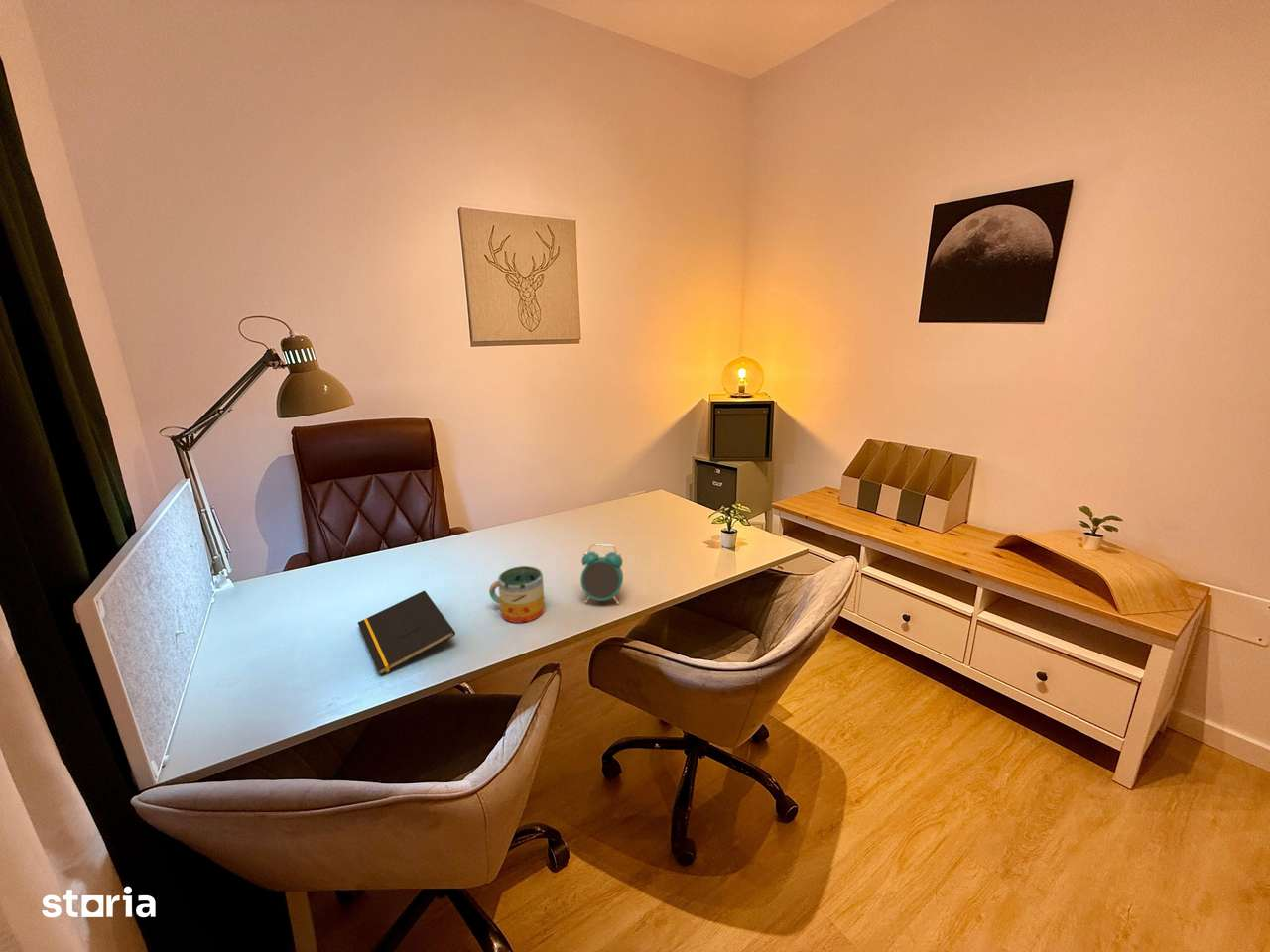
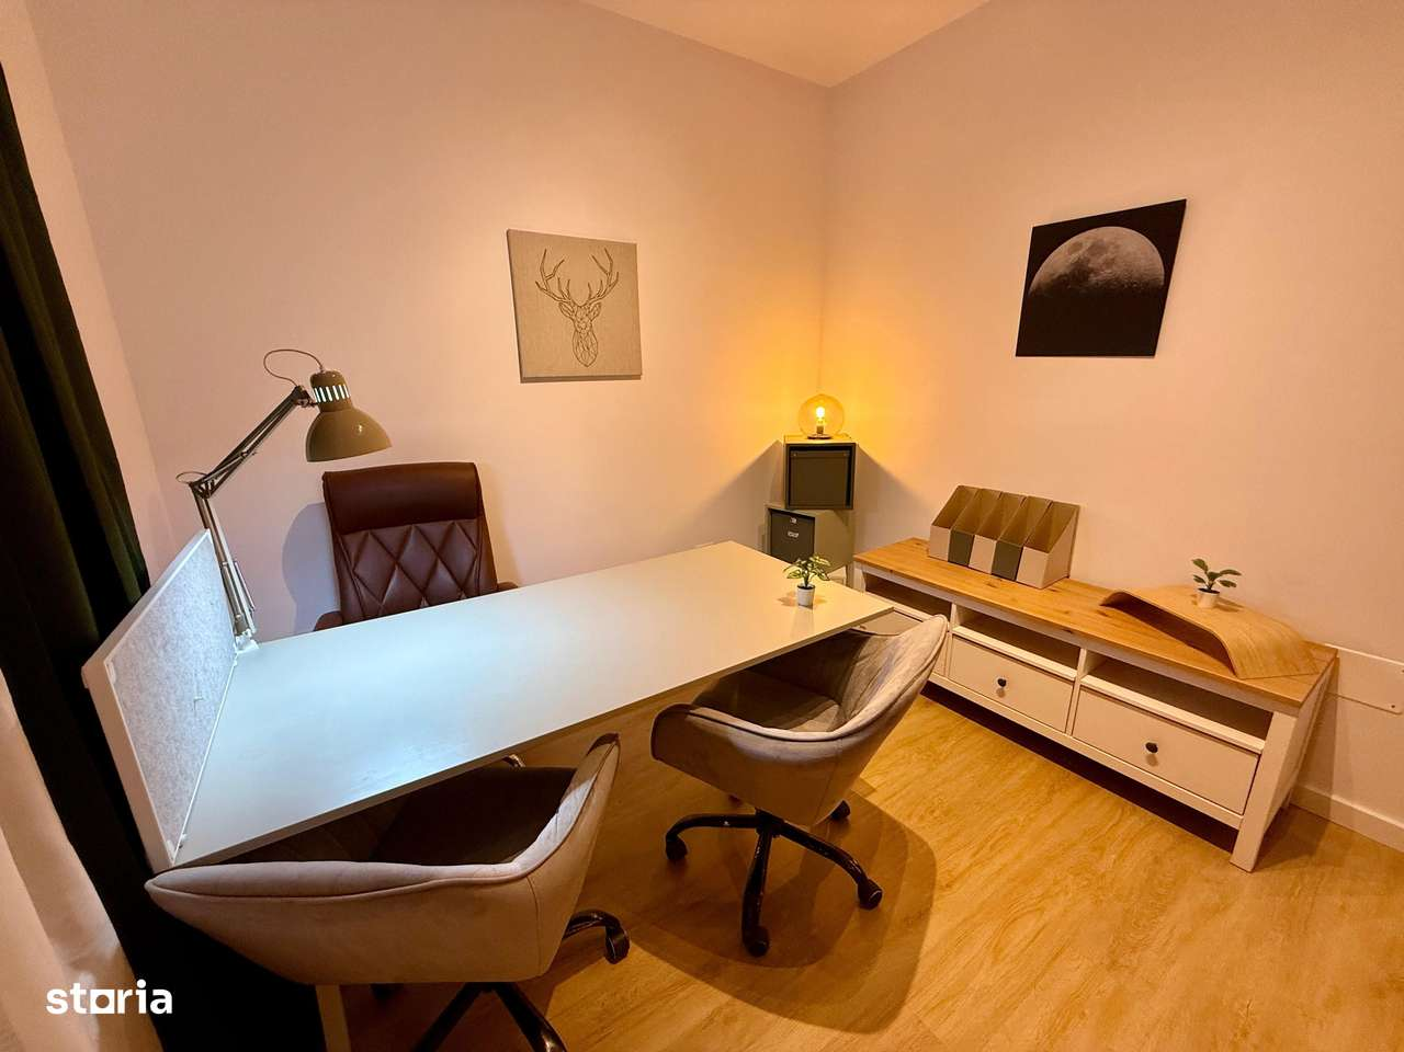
- alarm clock [579,543,624,605]
- notepad [357,590,456,676]
- mug [488,565,546,624]
